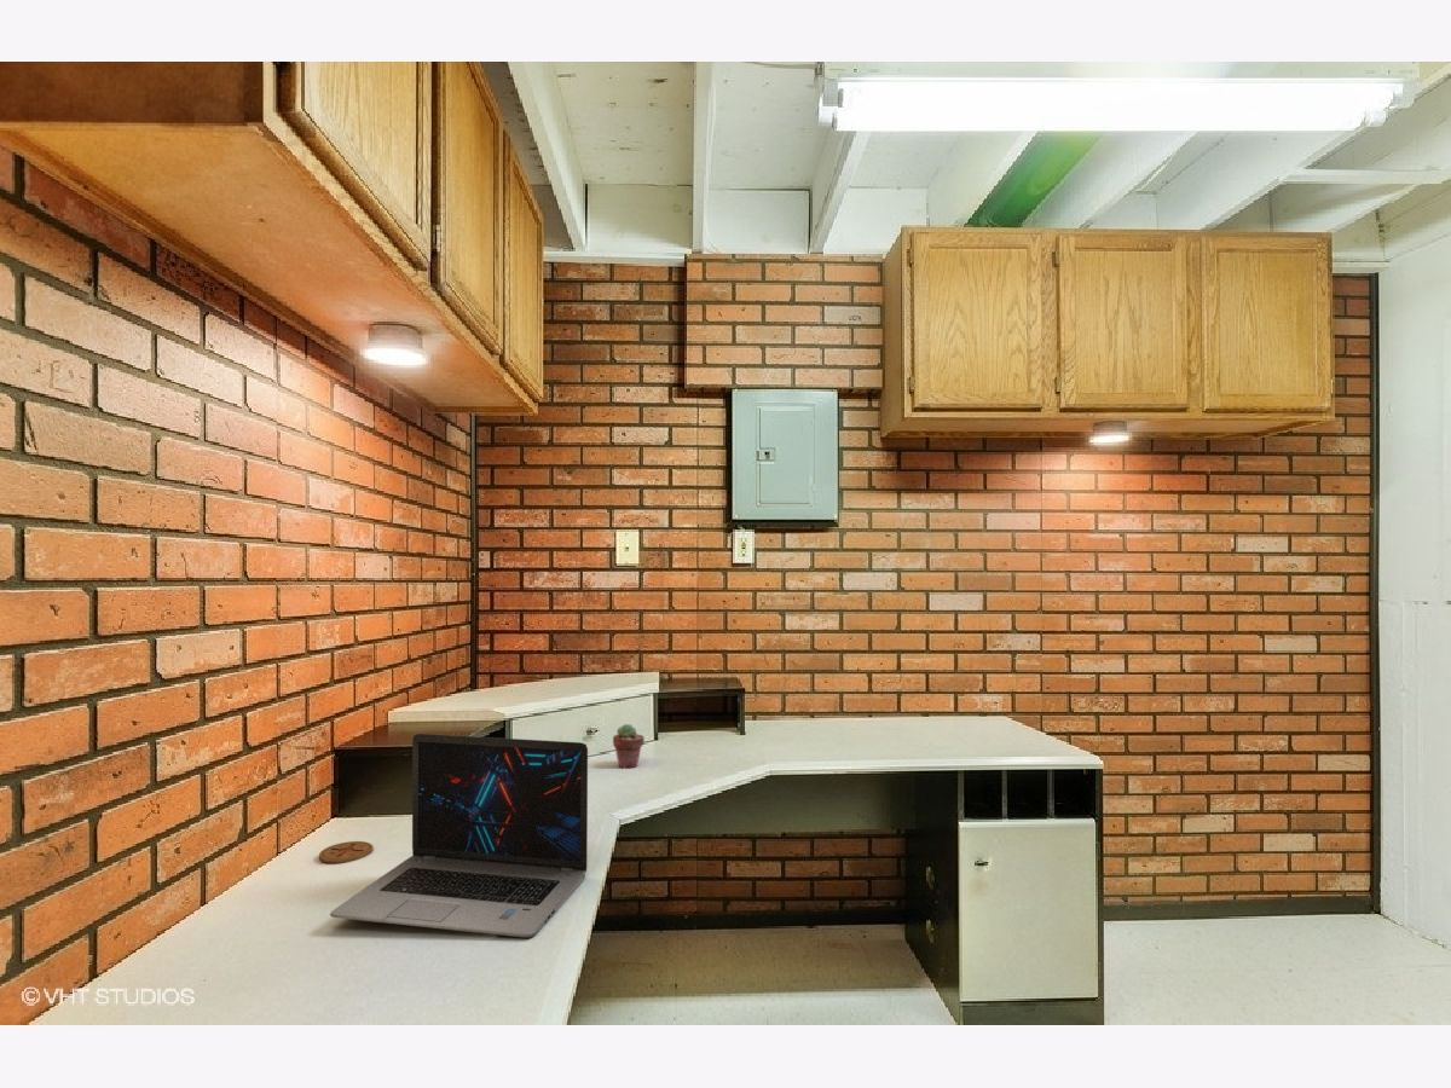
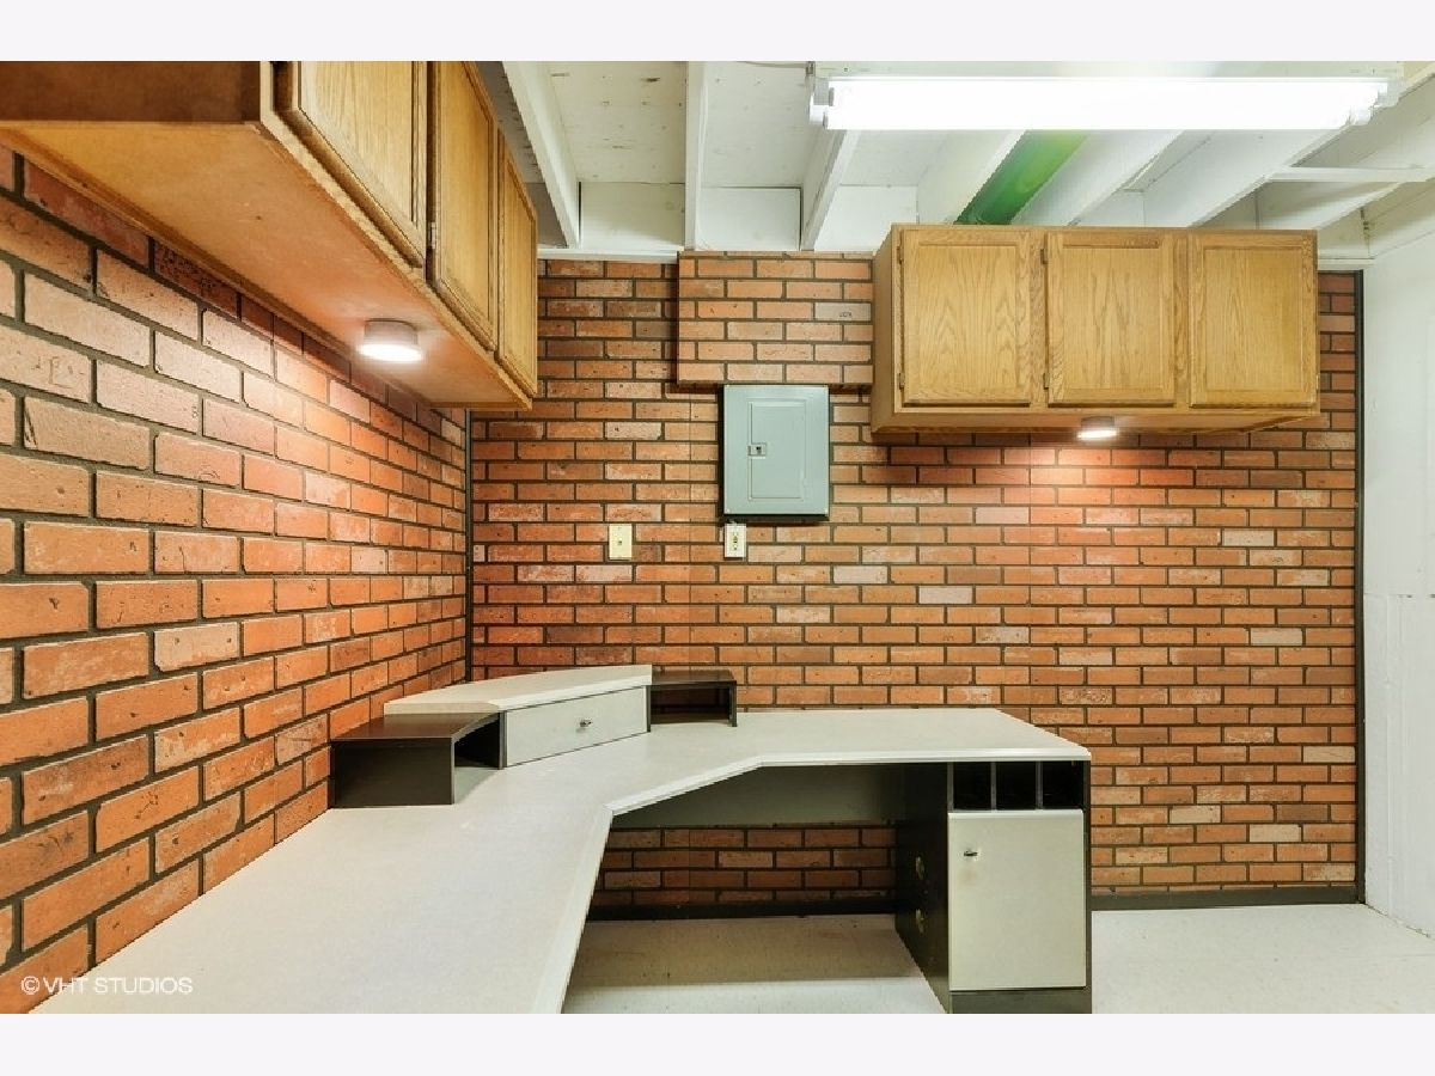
- potted succulent [612,723,646,770]
- coaster [318,840,375,864]
- laptop [329,733,589,938]
